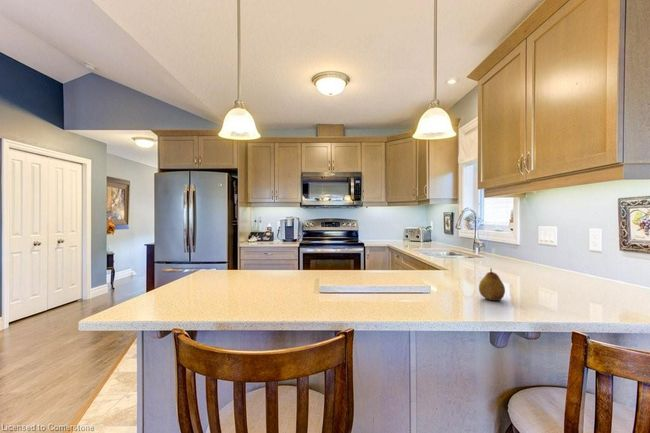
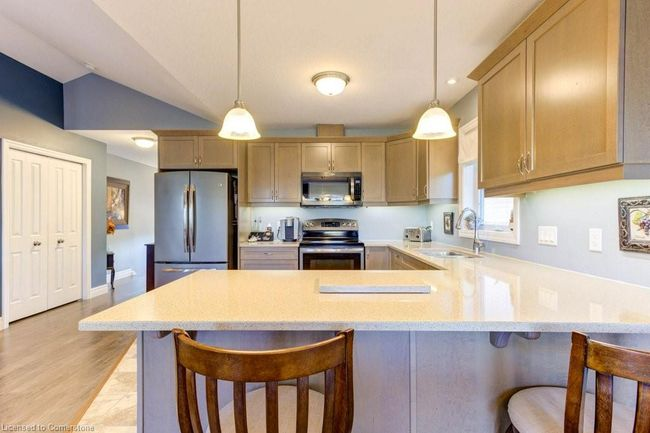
- fruit [478,268,506,302]
